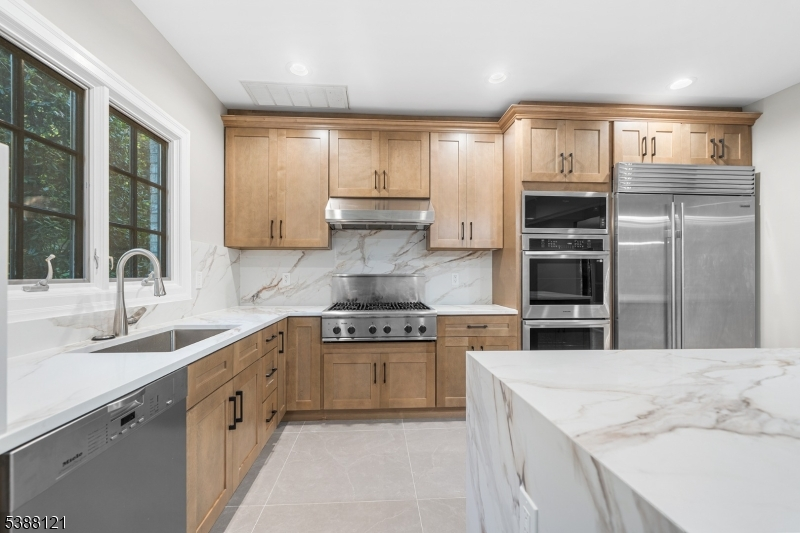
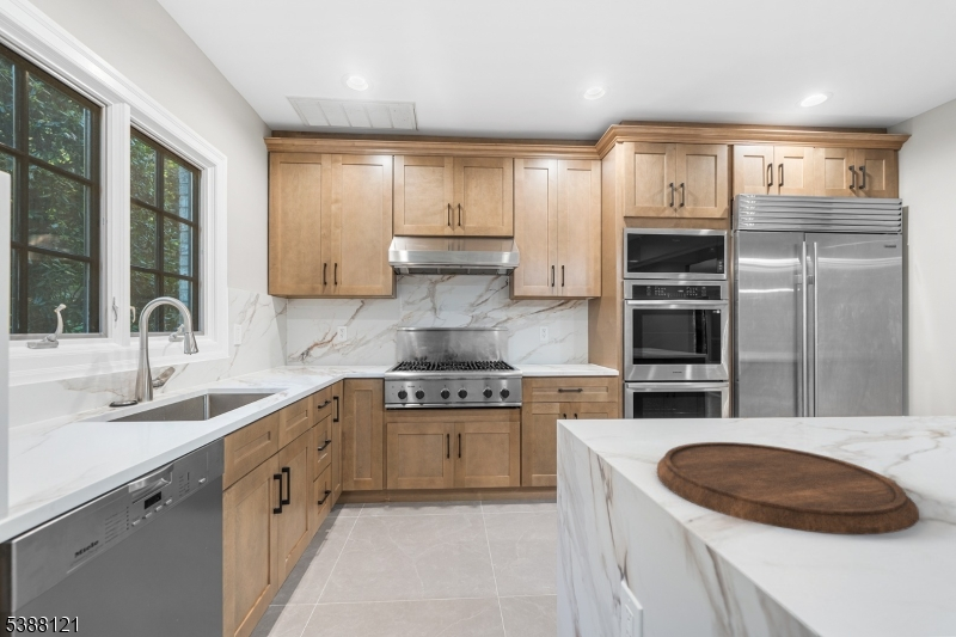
+ cutting board [656,441,920,535]
